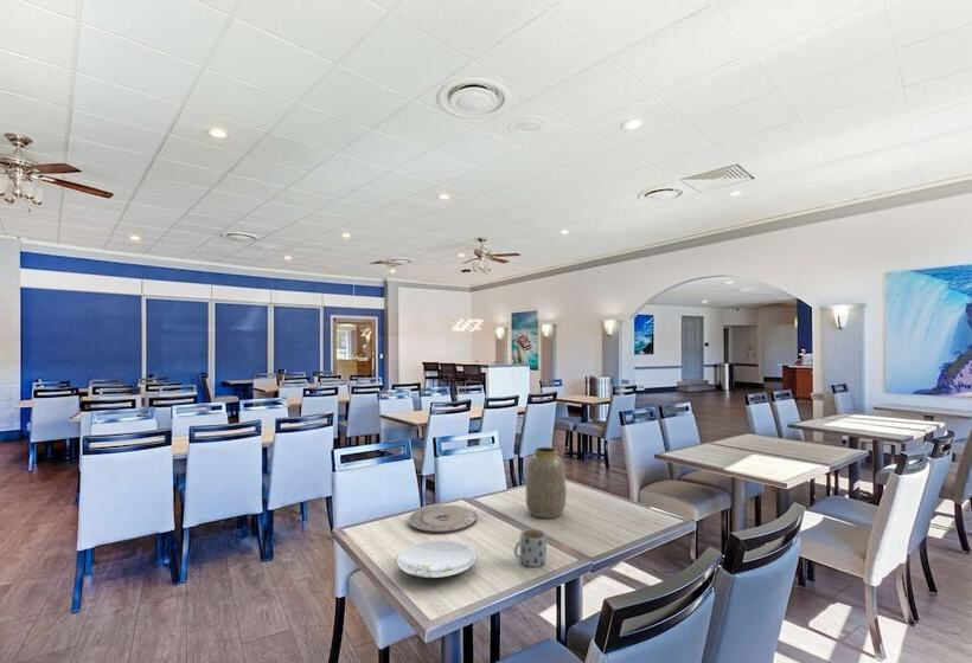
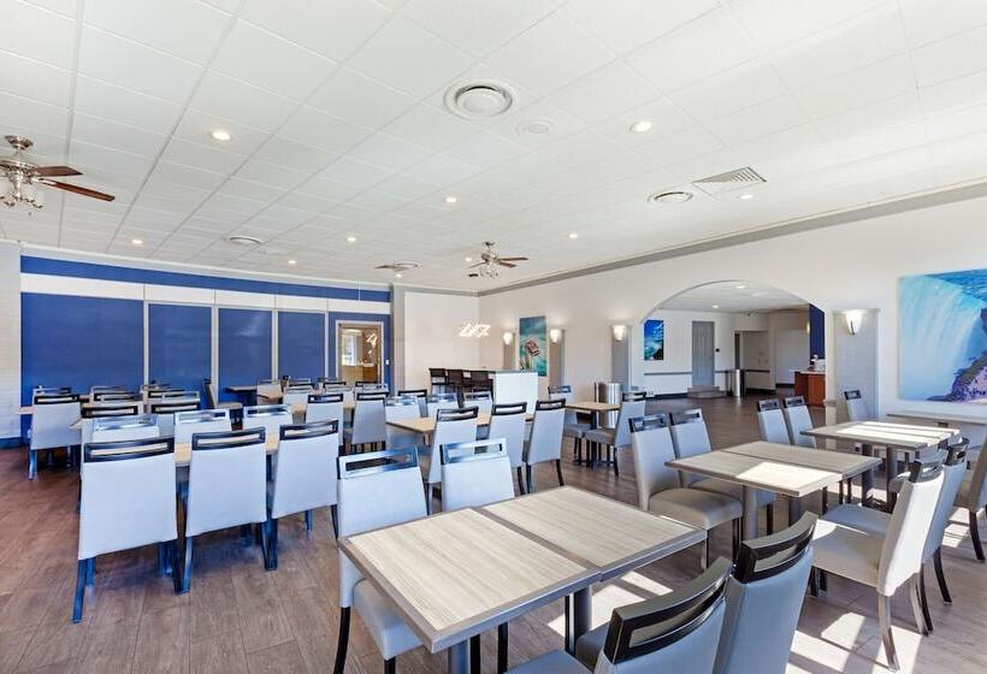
- plate [408,504,478,534]
- vase [525,446,568,520]
- plate [395,539,478,579]
- mug [513,528,548,568]
